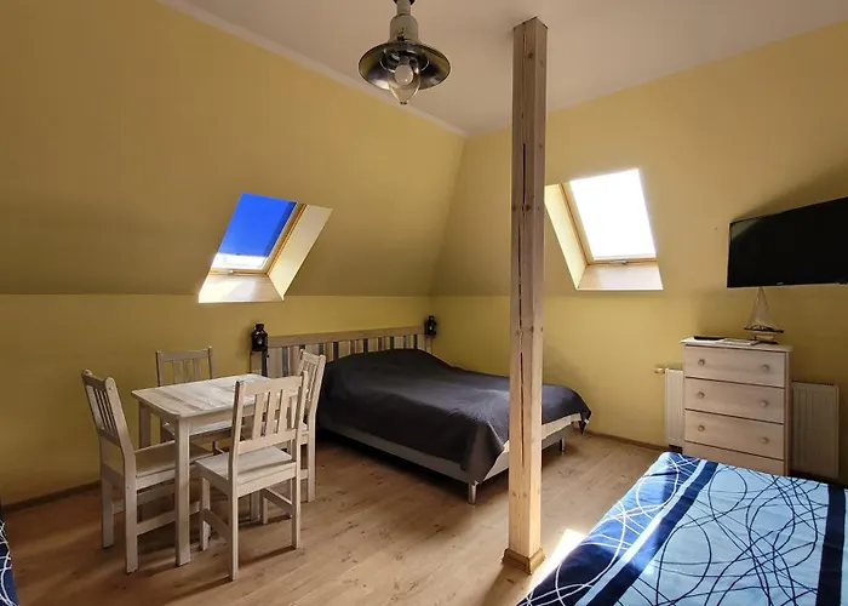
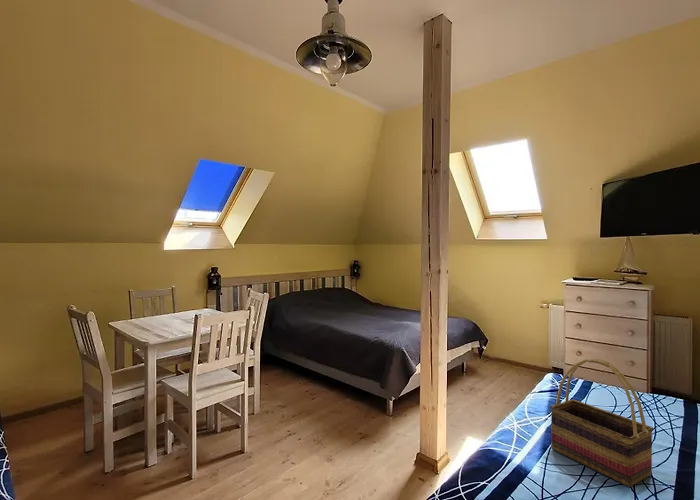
+ woven basket [549,357,655,488]
